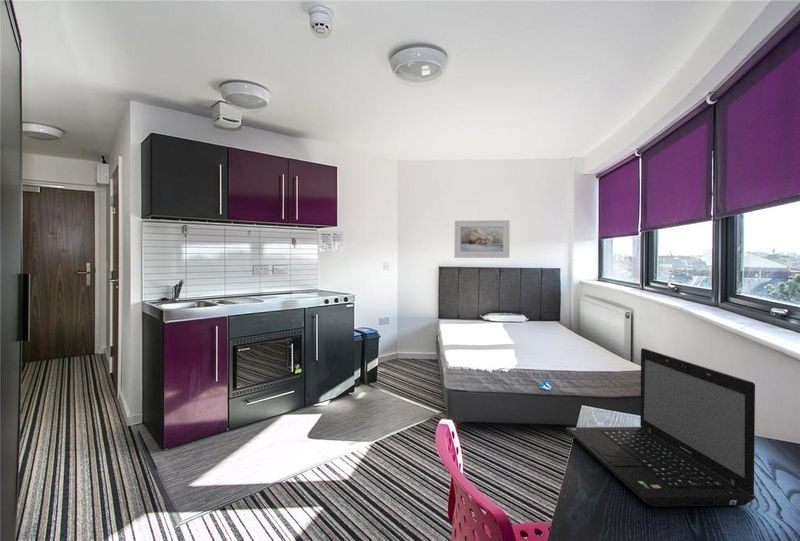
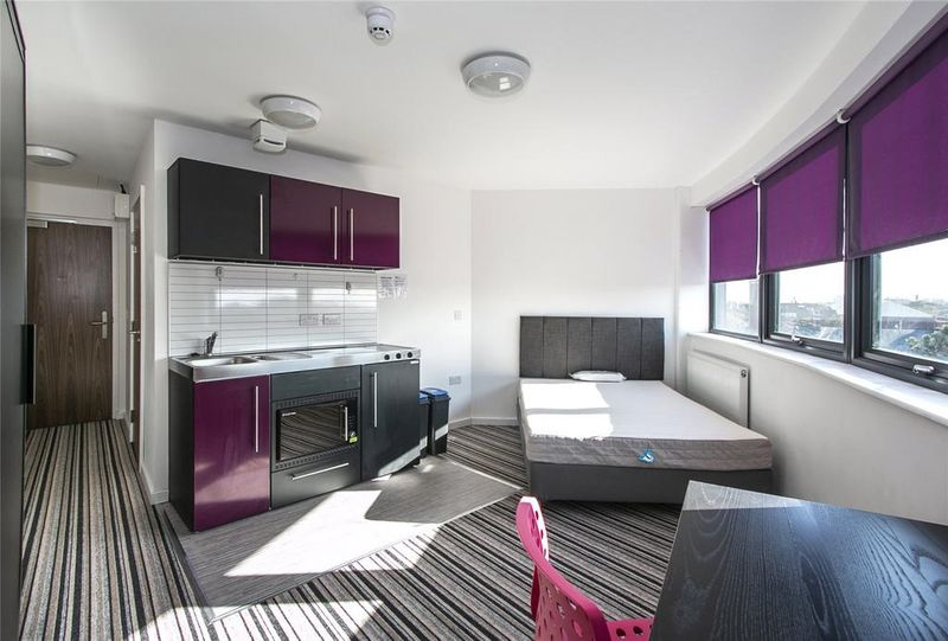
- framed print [454,219,511,259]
- laptop [564,347,756,508]
